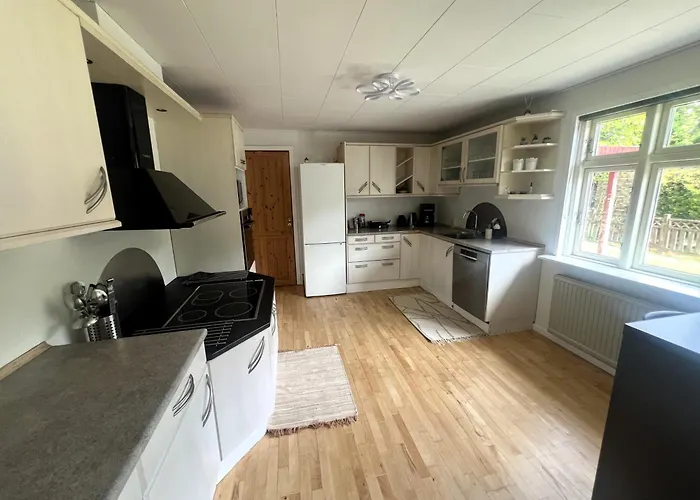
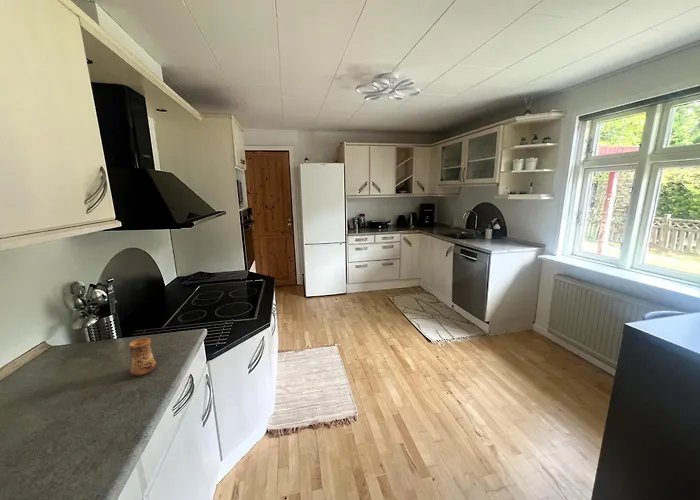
+ cup [128,337,158,377]
